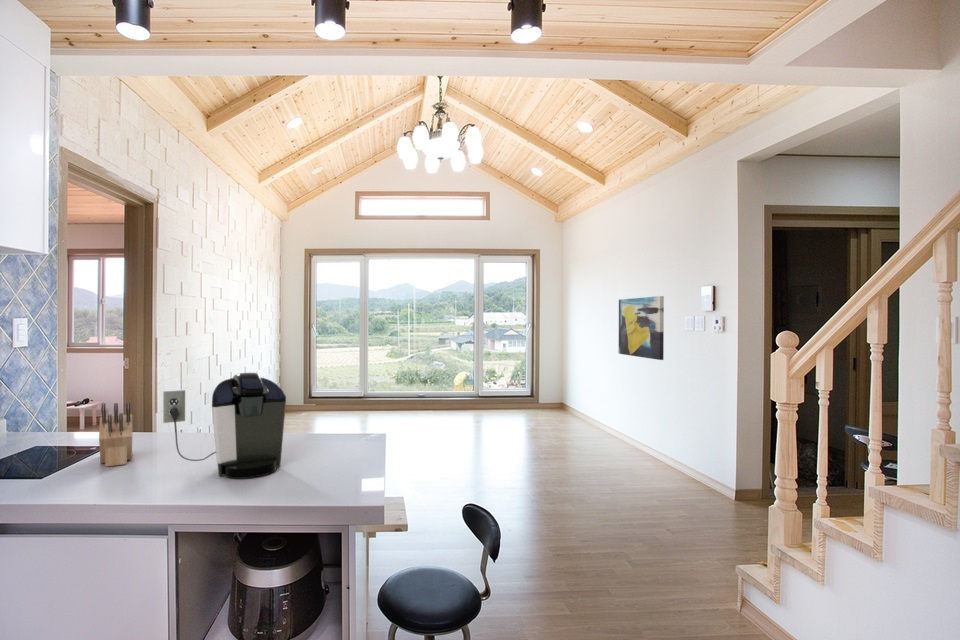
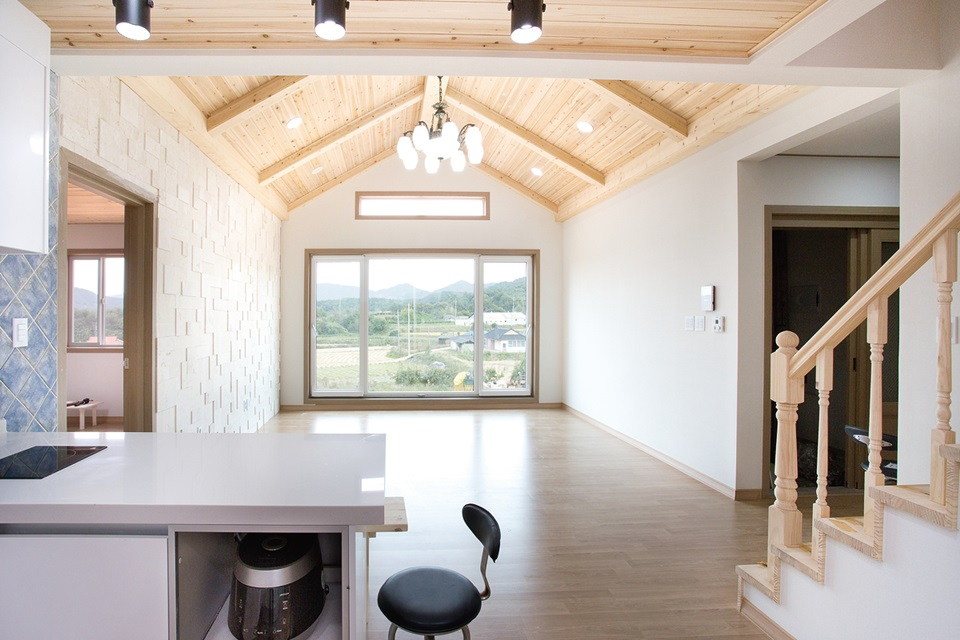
- knife block [98,402,133,468]
- coffee maker [162,372,287,480]
- wall art [618,295,665,361]
